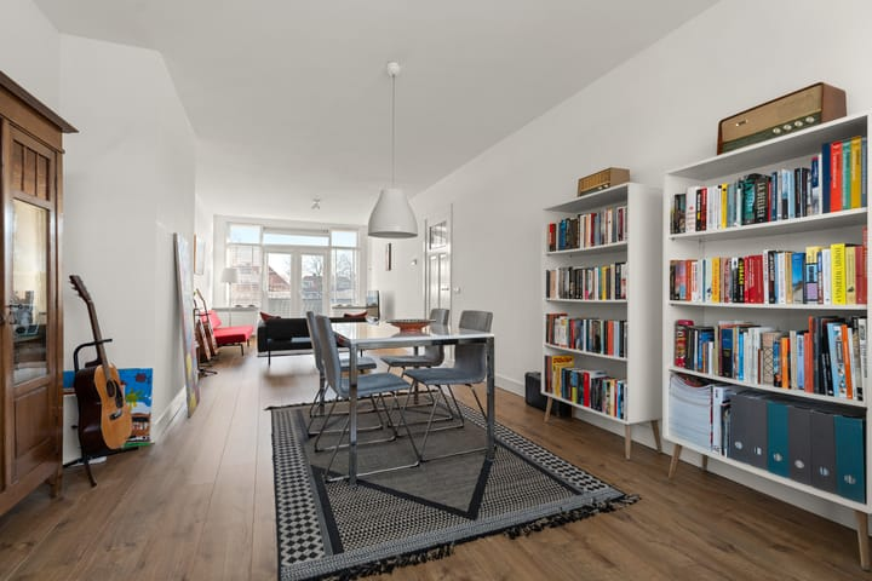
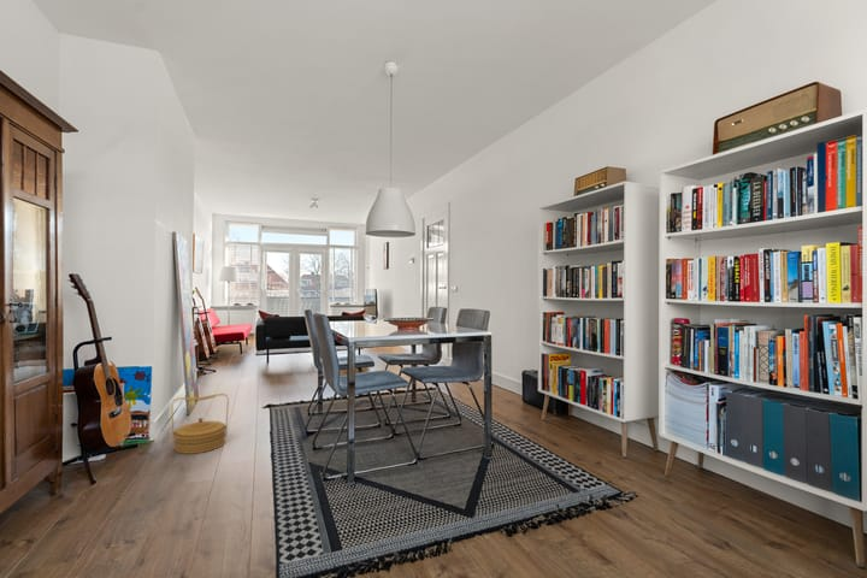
+ basket [170,393,230,455]
